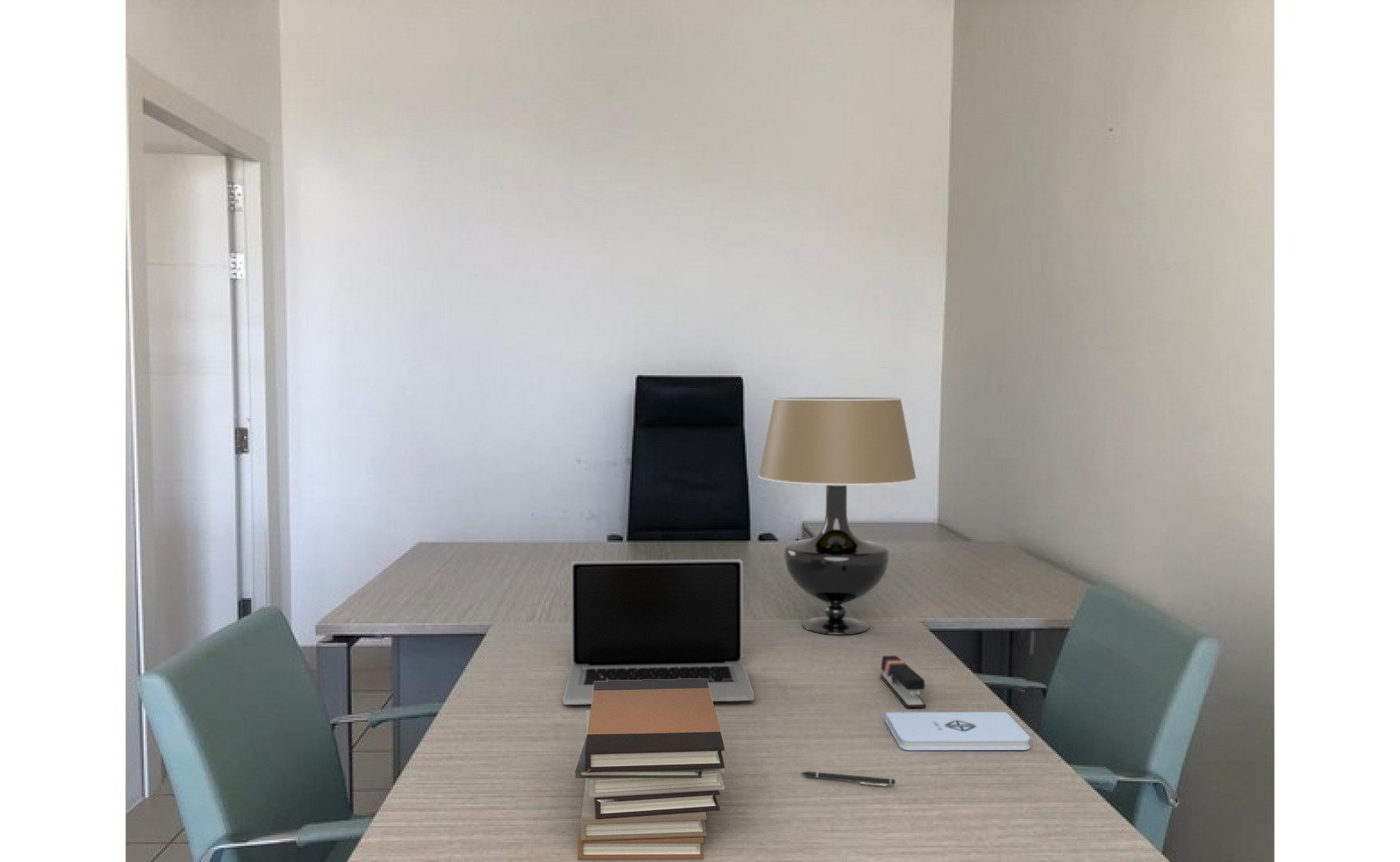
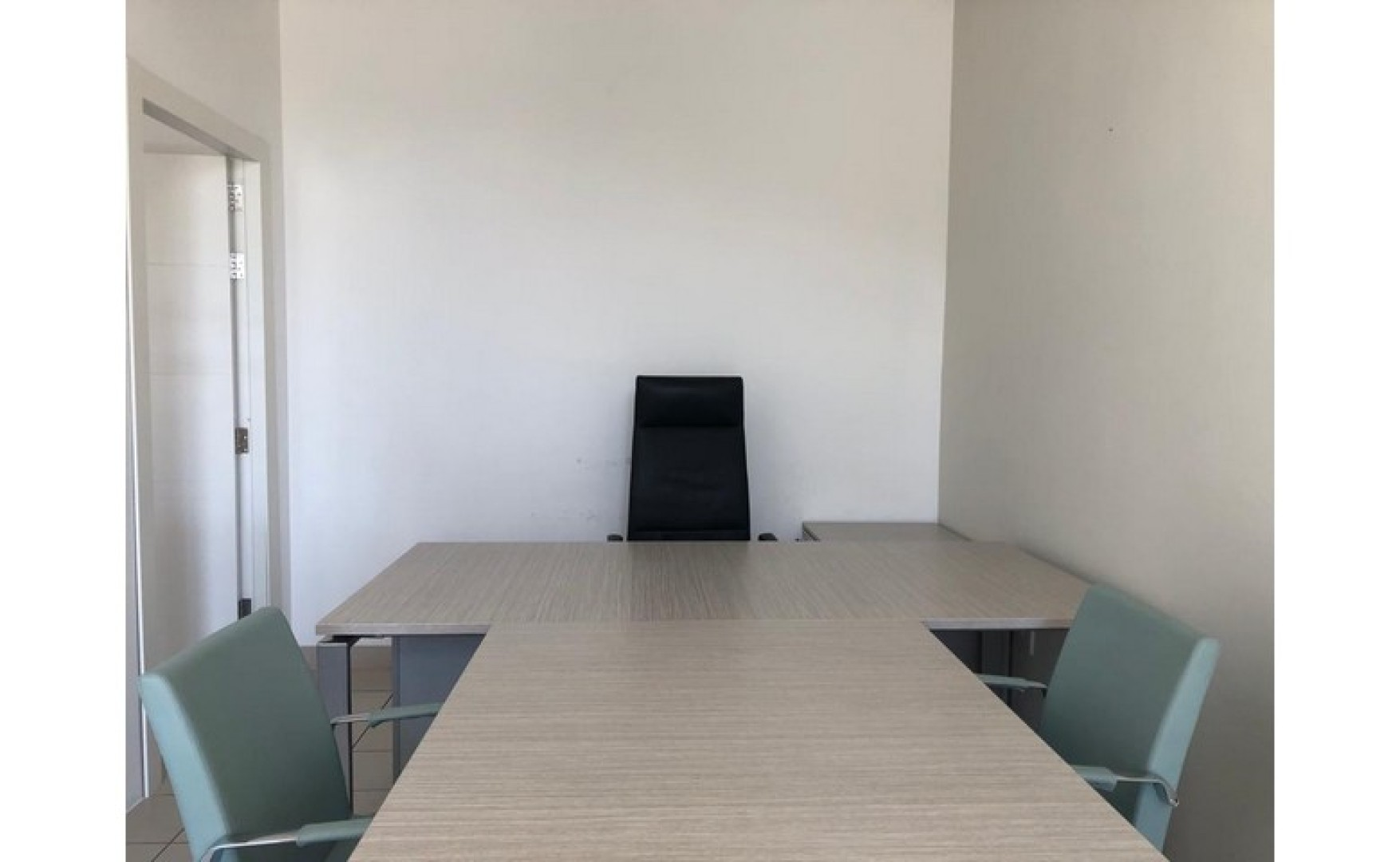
- book stack [574,679,726,860]
- pen [800,770,896,787]
- stapler [880,655,926,709]
- table lamp [757,397,917,635]
- laptop [562,559,755,706]
- notepad [885,711,1031,751]
